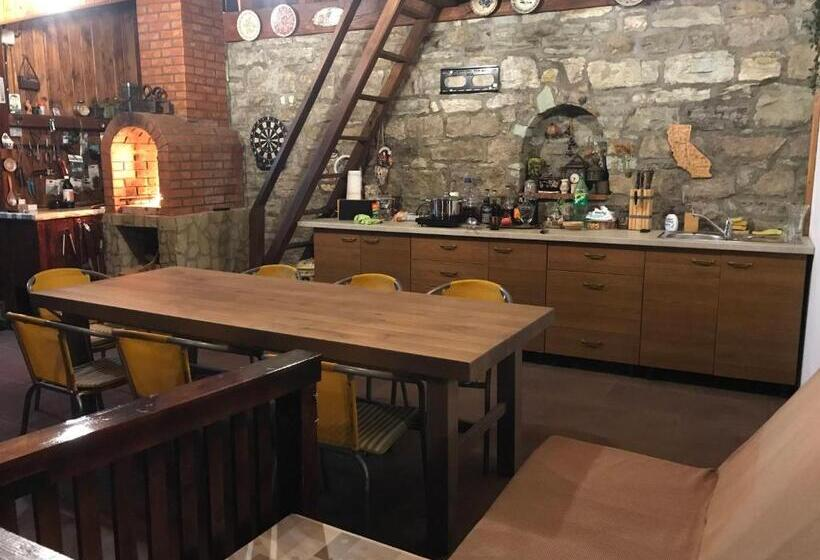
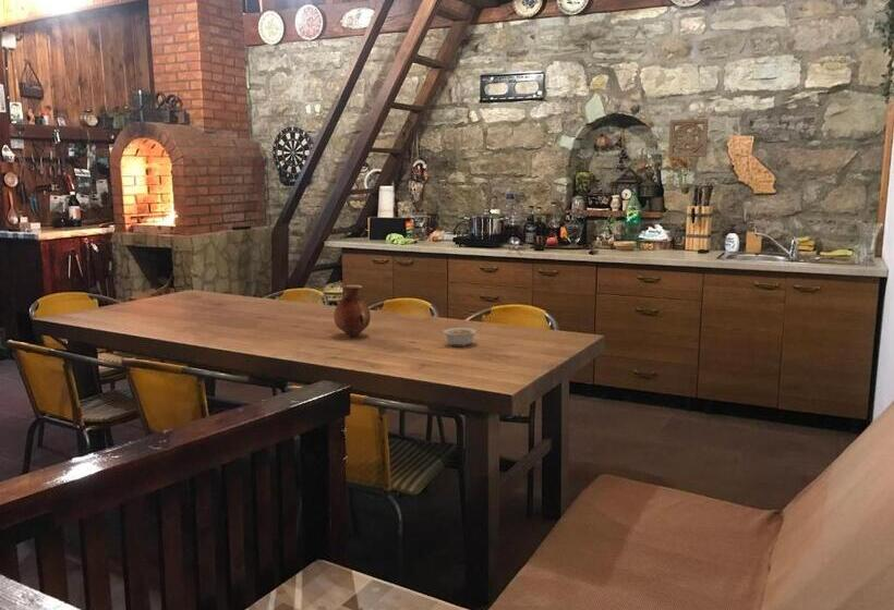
+ vase [333,284,372,338]
+ wall ornament [667,118,710,159]
+ legume [438,327,478,347]
